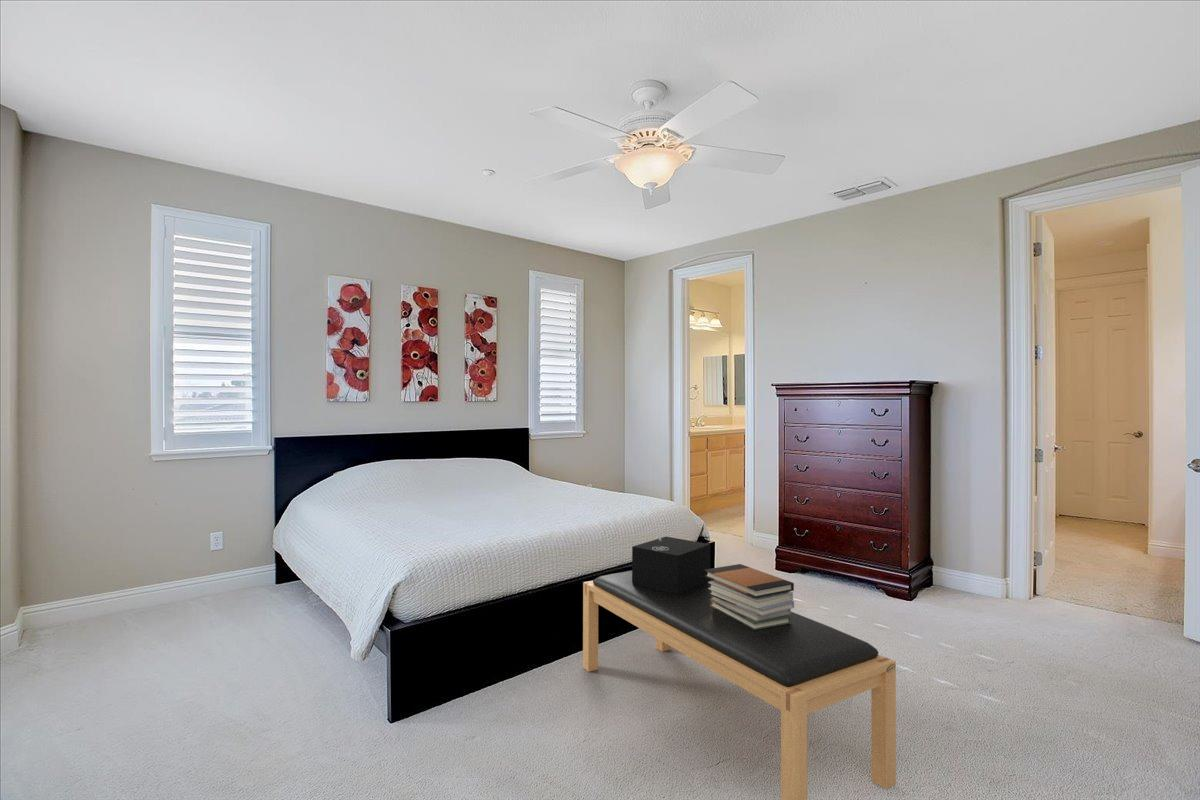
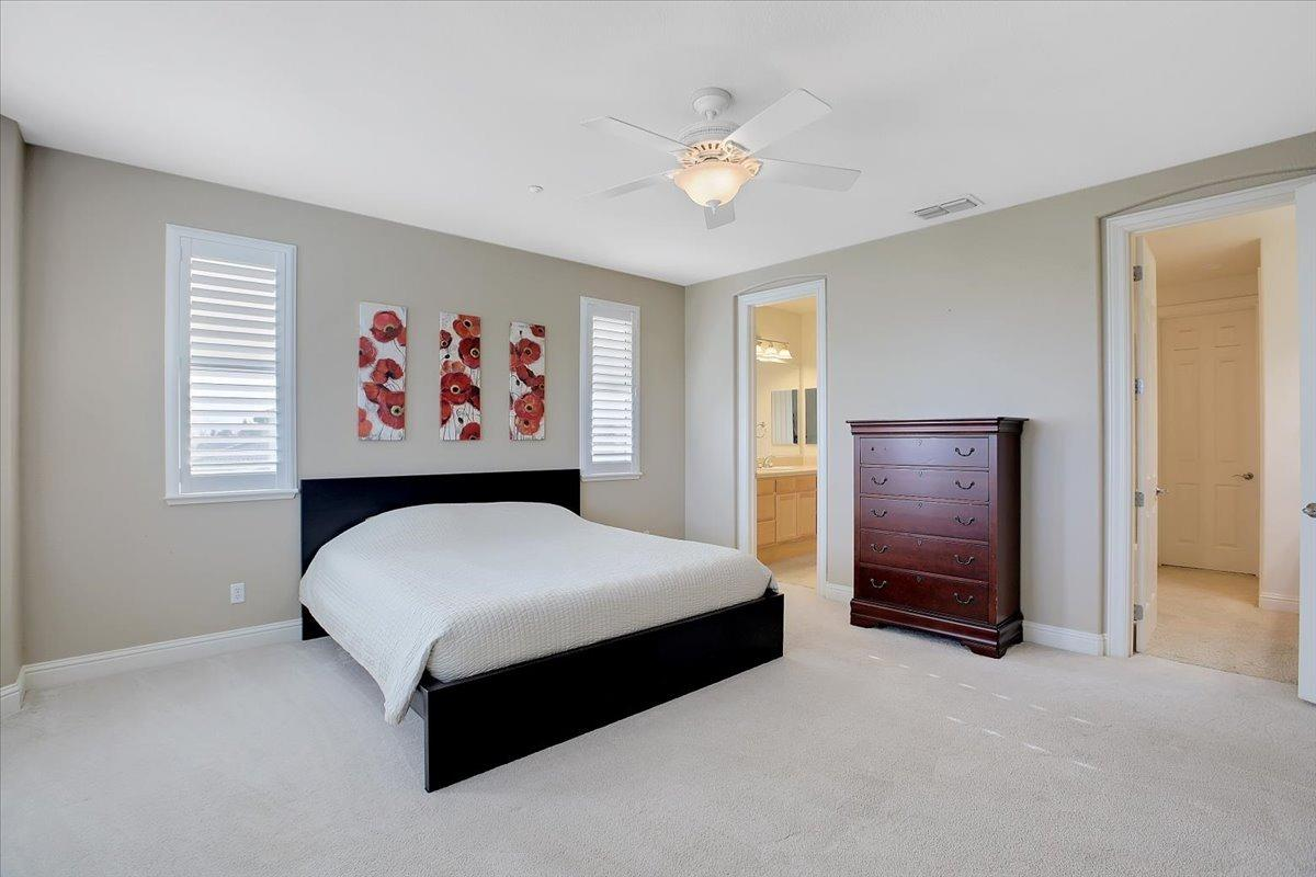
- book stack [705,563,795,630]
- decorative box [631,536,711,595]
- bench [582,570,897,800]
